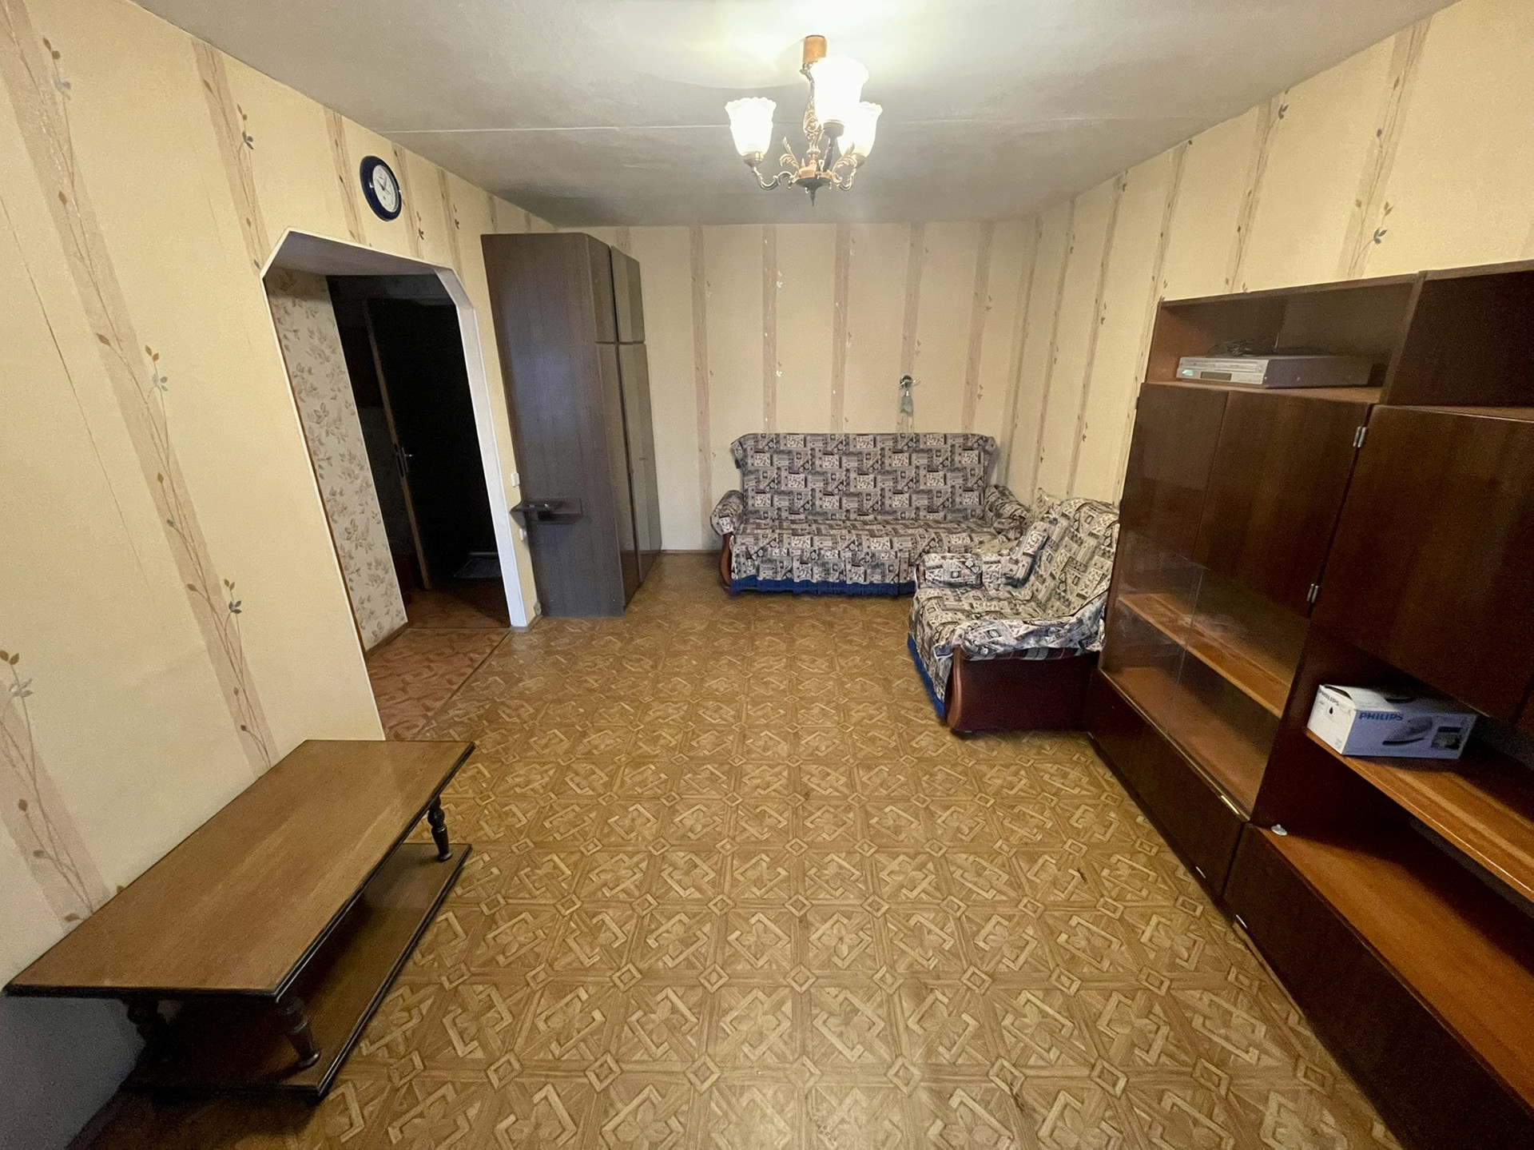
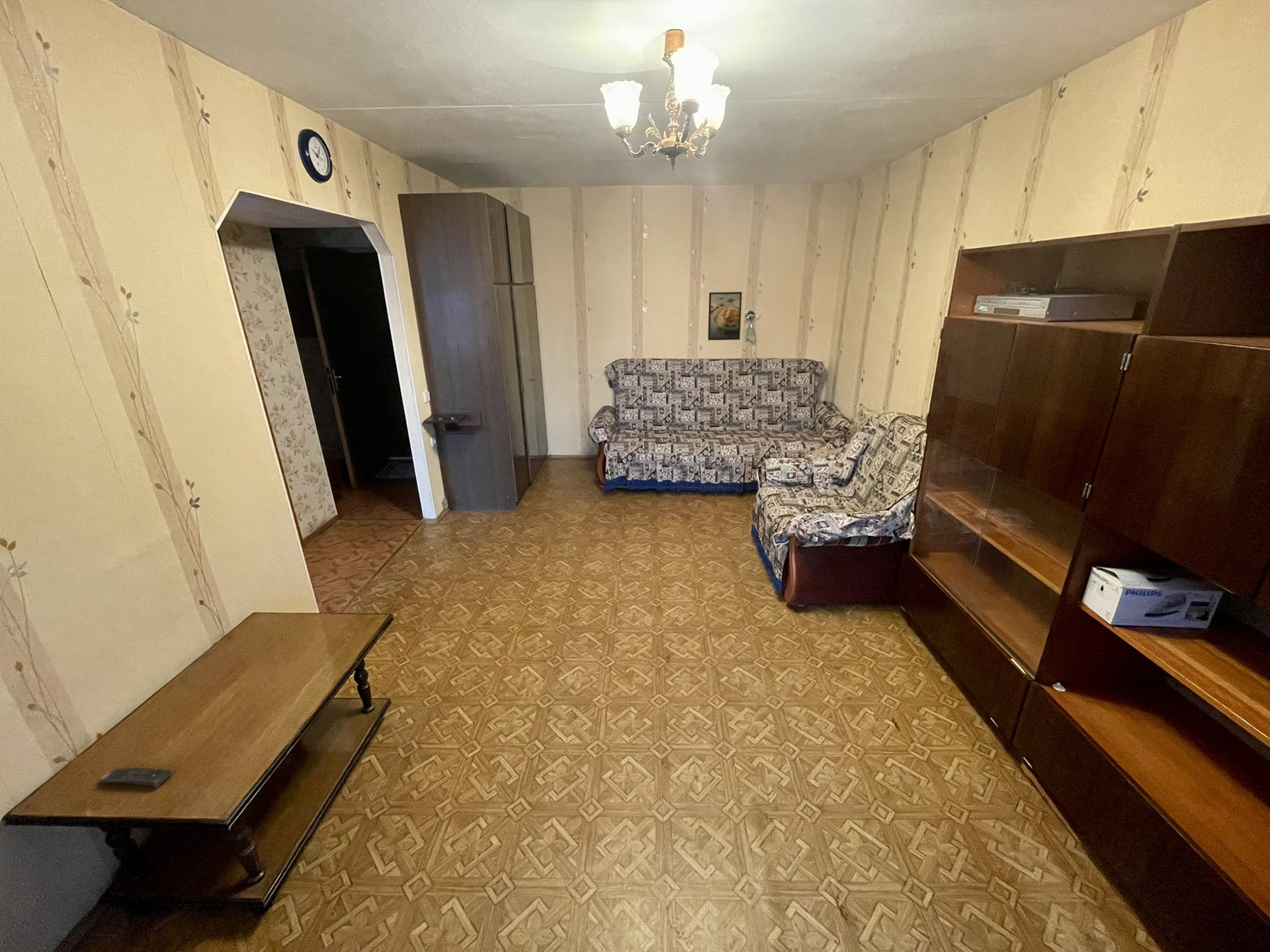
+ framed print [707,291,743,341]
+ remote control [101,767,173,789]
